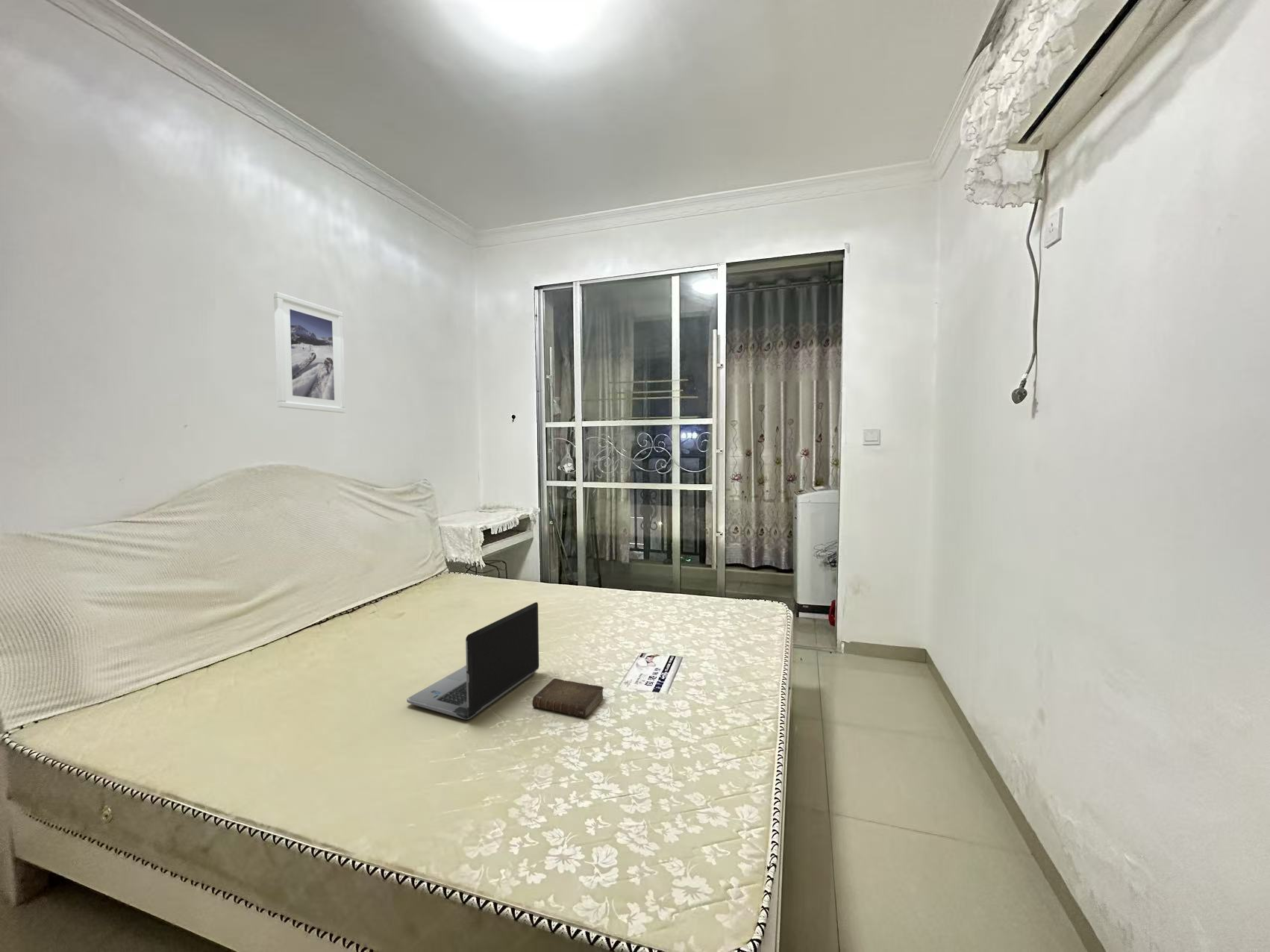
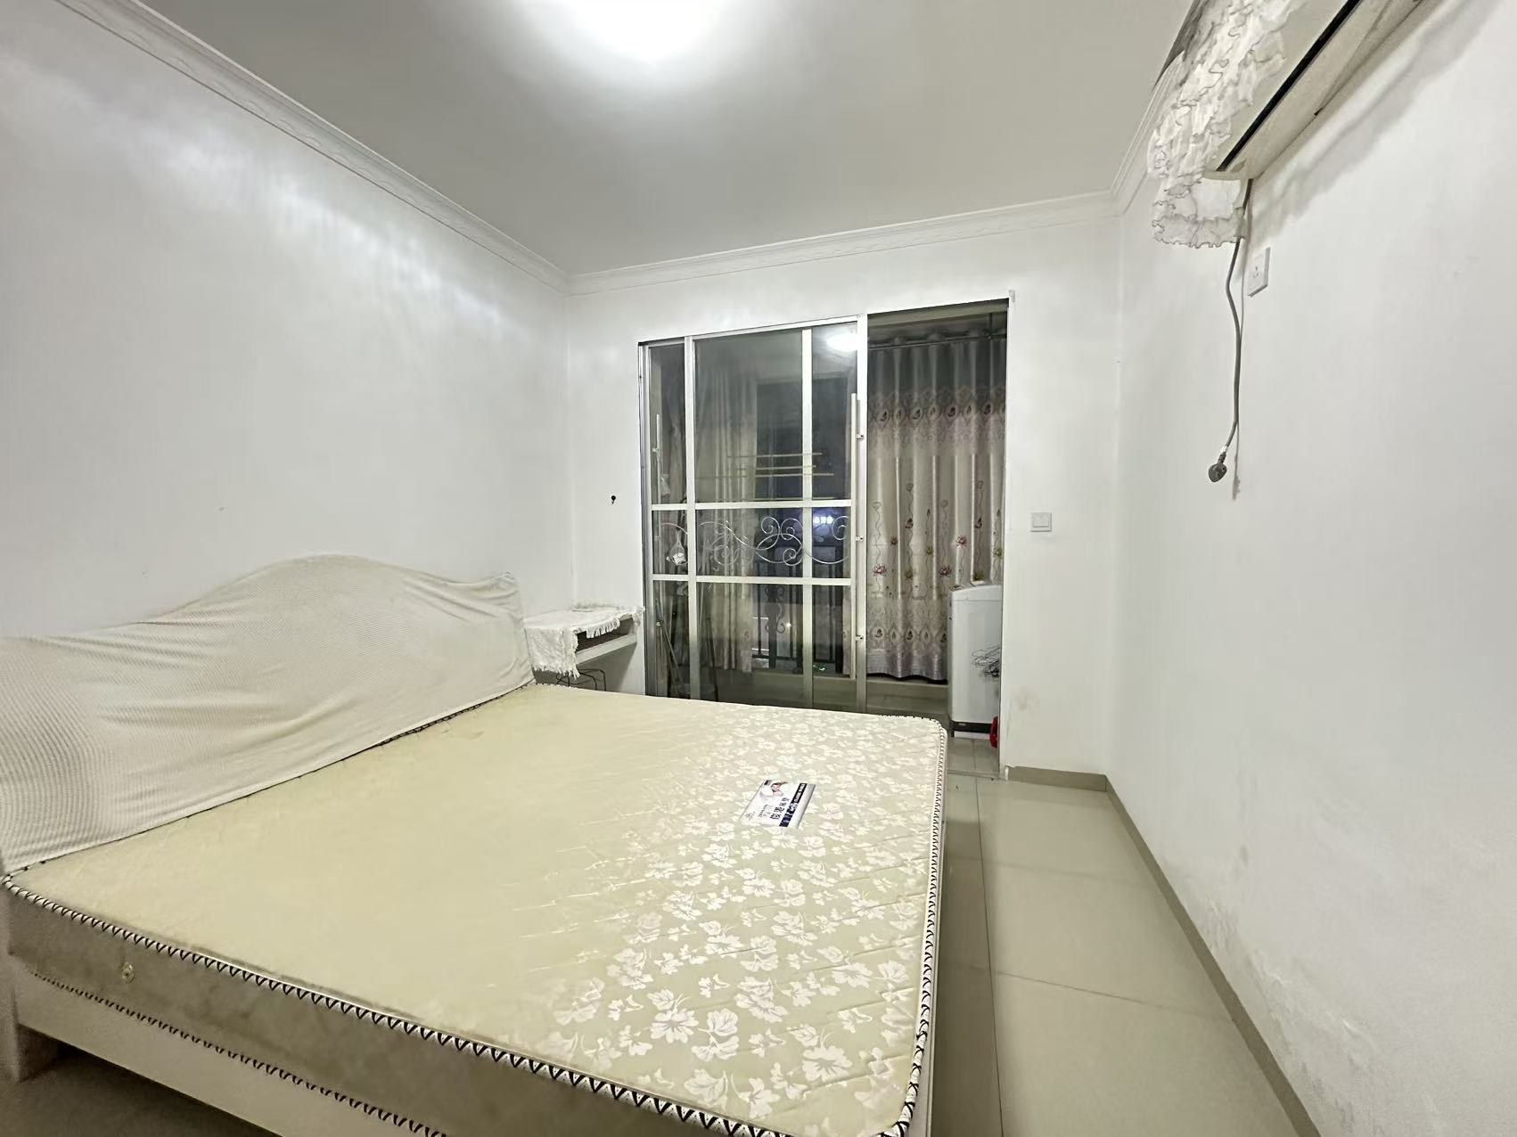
- laptop computer [406,601,539,721]
- book [532,677,604,718]
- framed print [273,292,346,413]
